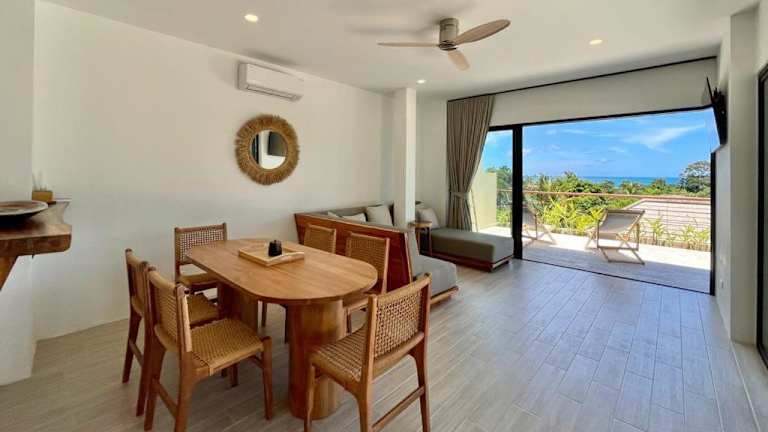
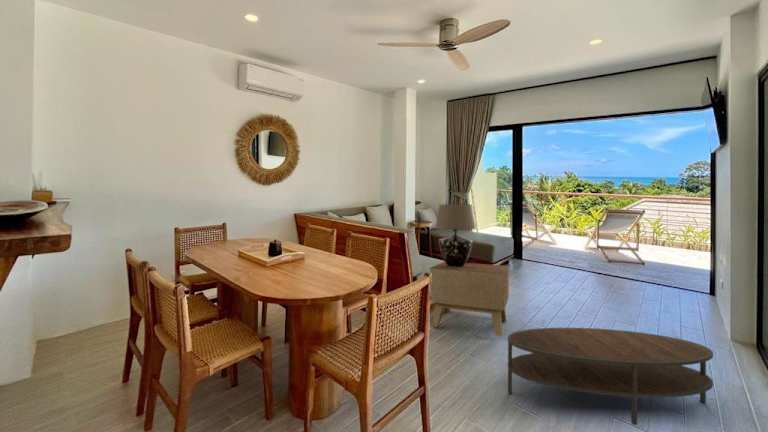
+ coffee table [506,327,714,426]
+ table lamp [434,203,477,267]
+ side table [429,261,510,337]
